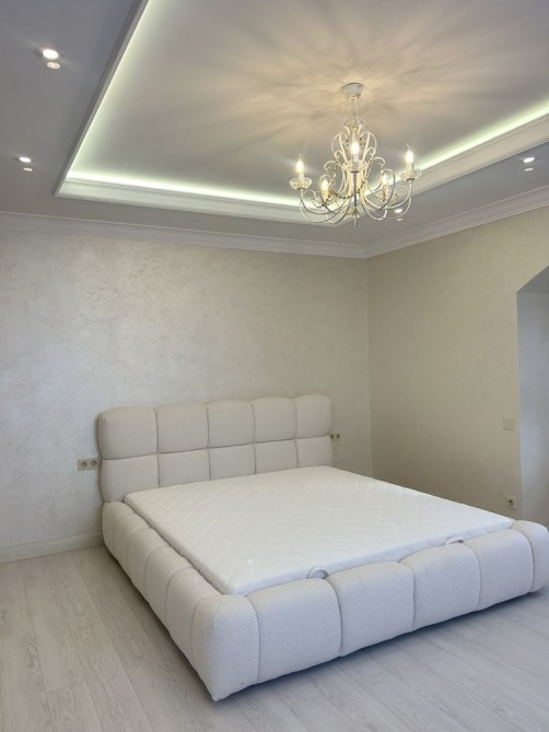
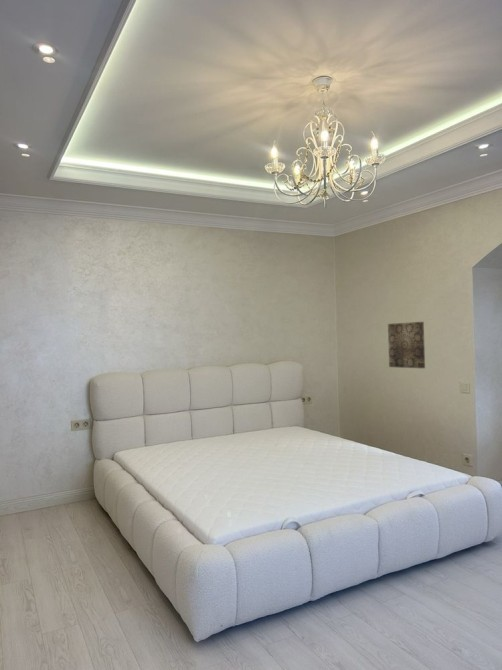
+ wall art [387,321,426,369]
